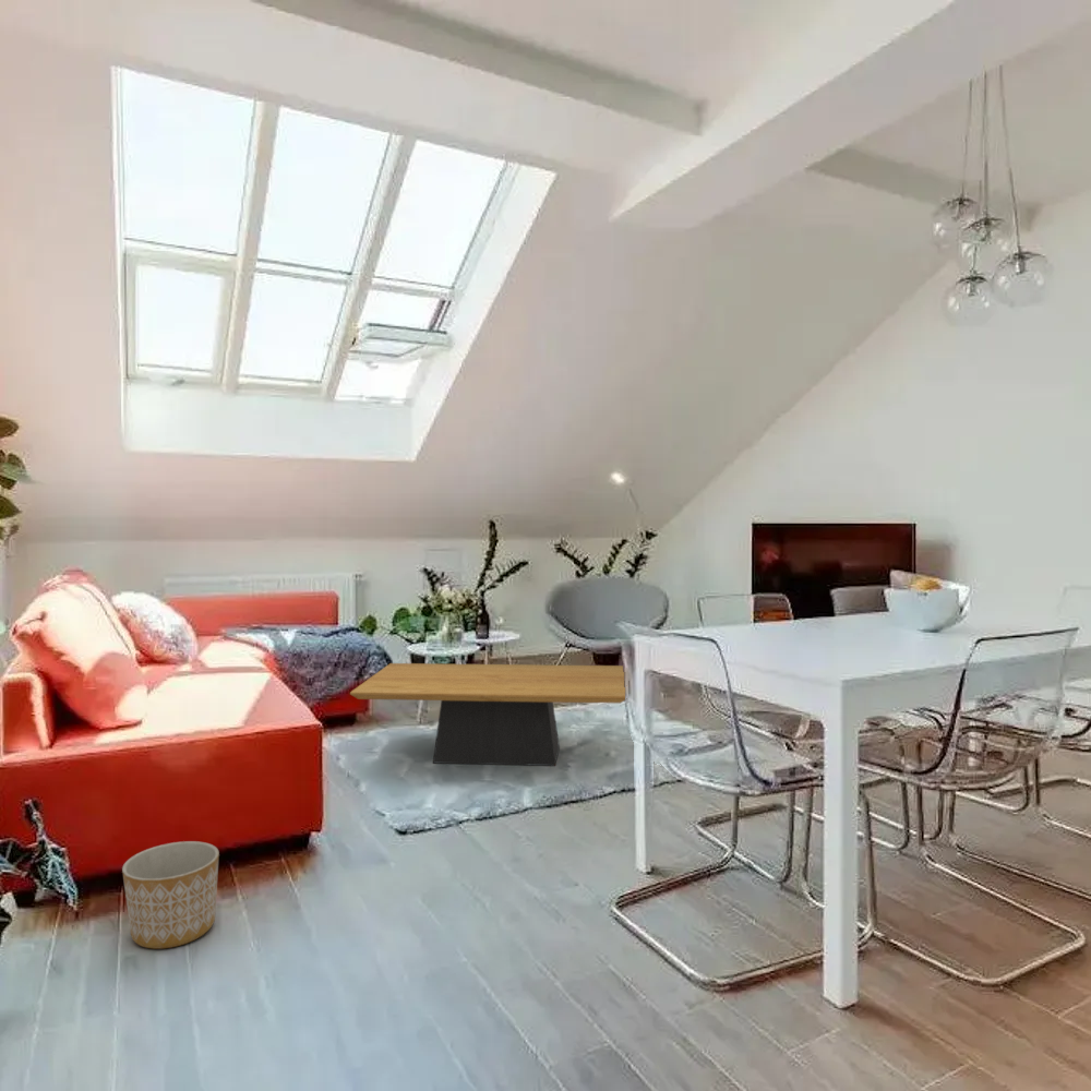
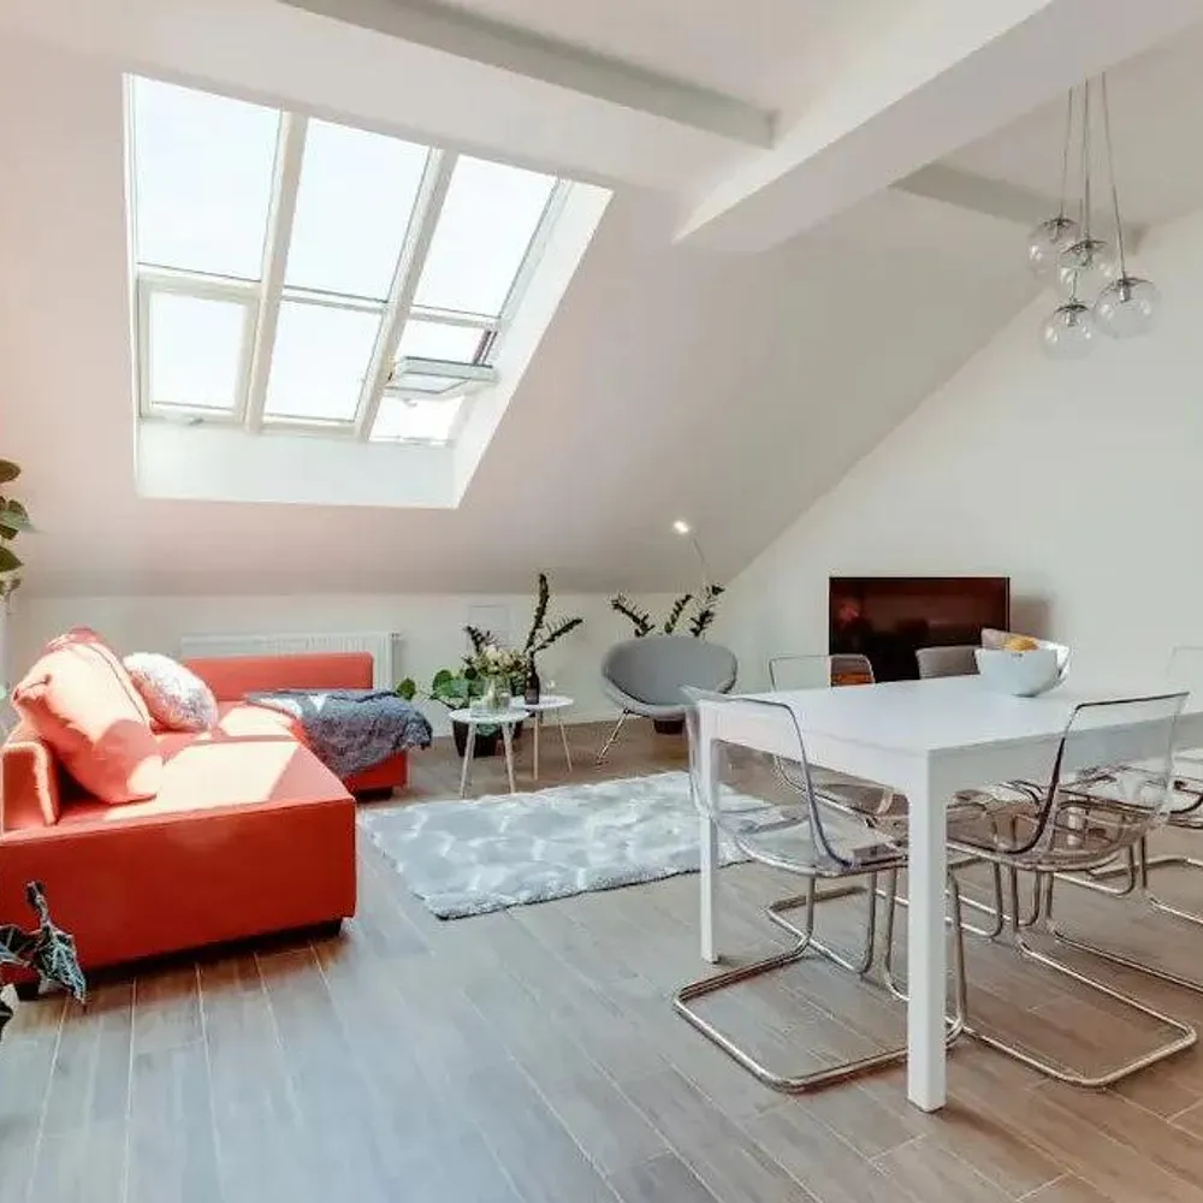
- planter [121,840,220,950]
- coffee table [349,662,626,767]
